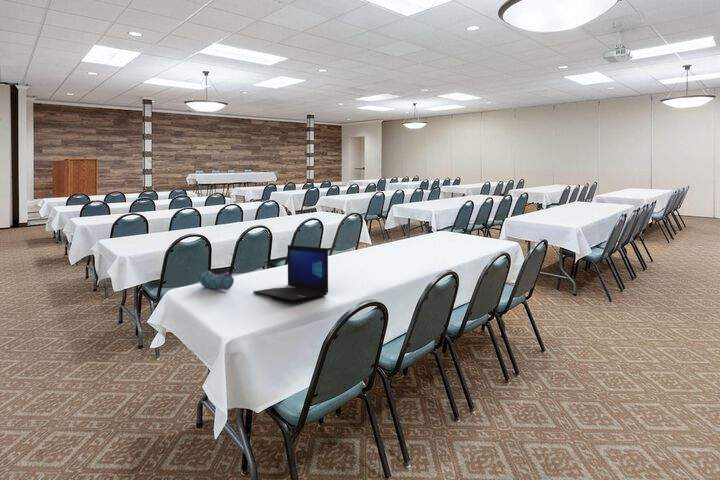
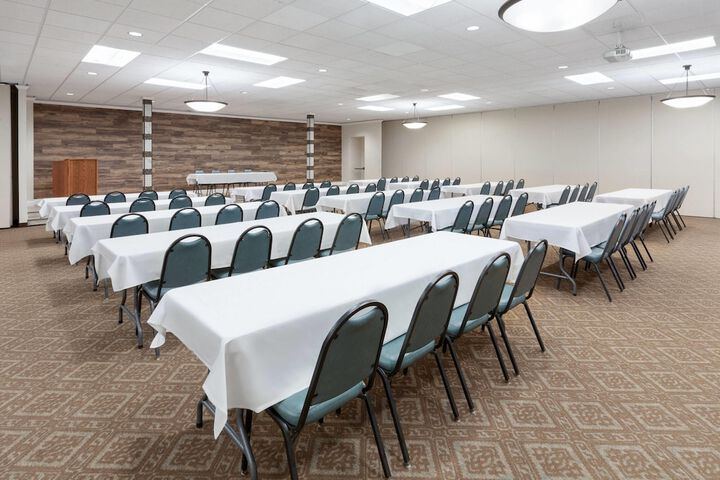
- pencil case [197,270,235,291]
- laptop [252,244,329,302]
